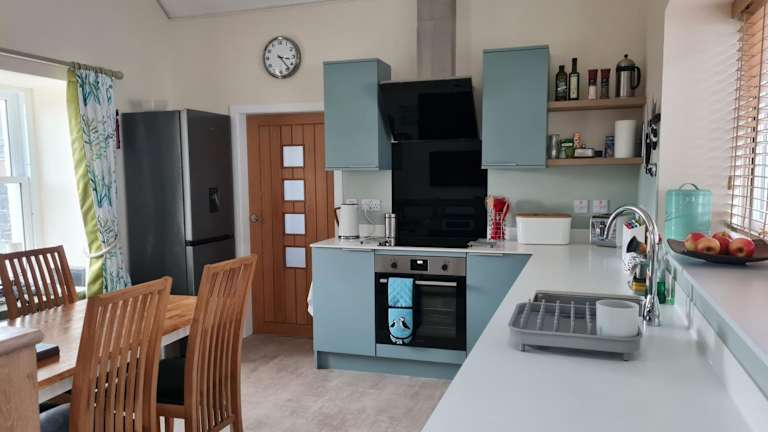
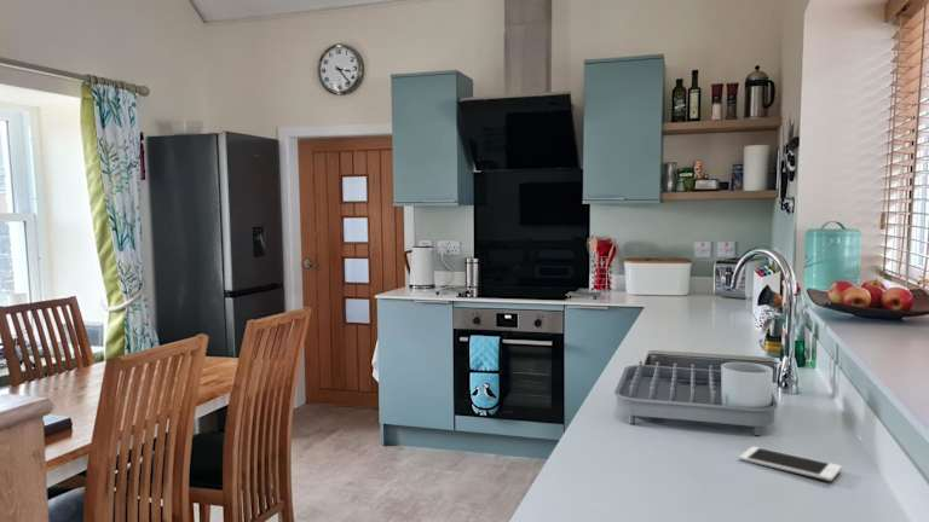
+ cell phone [738,446,843,482]
